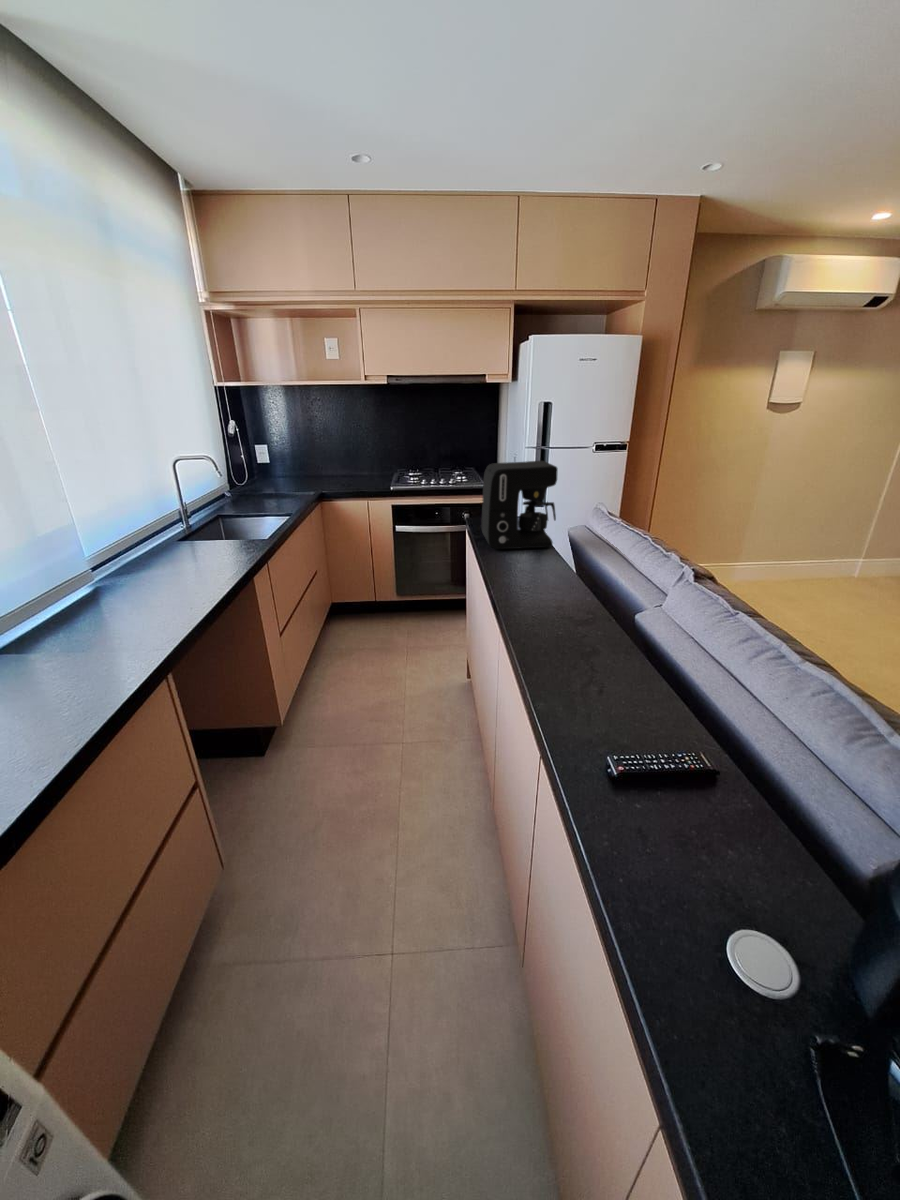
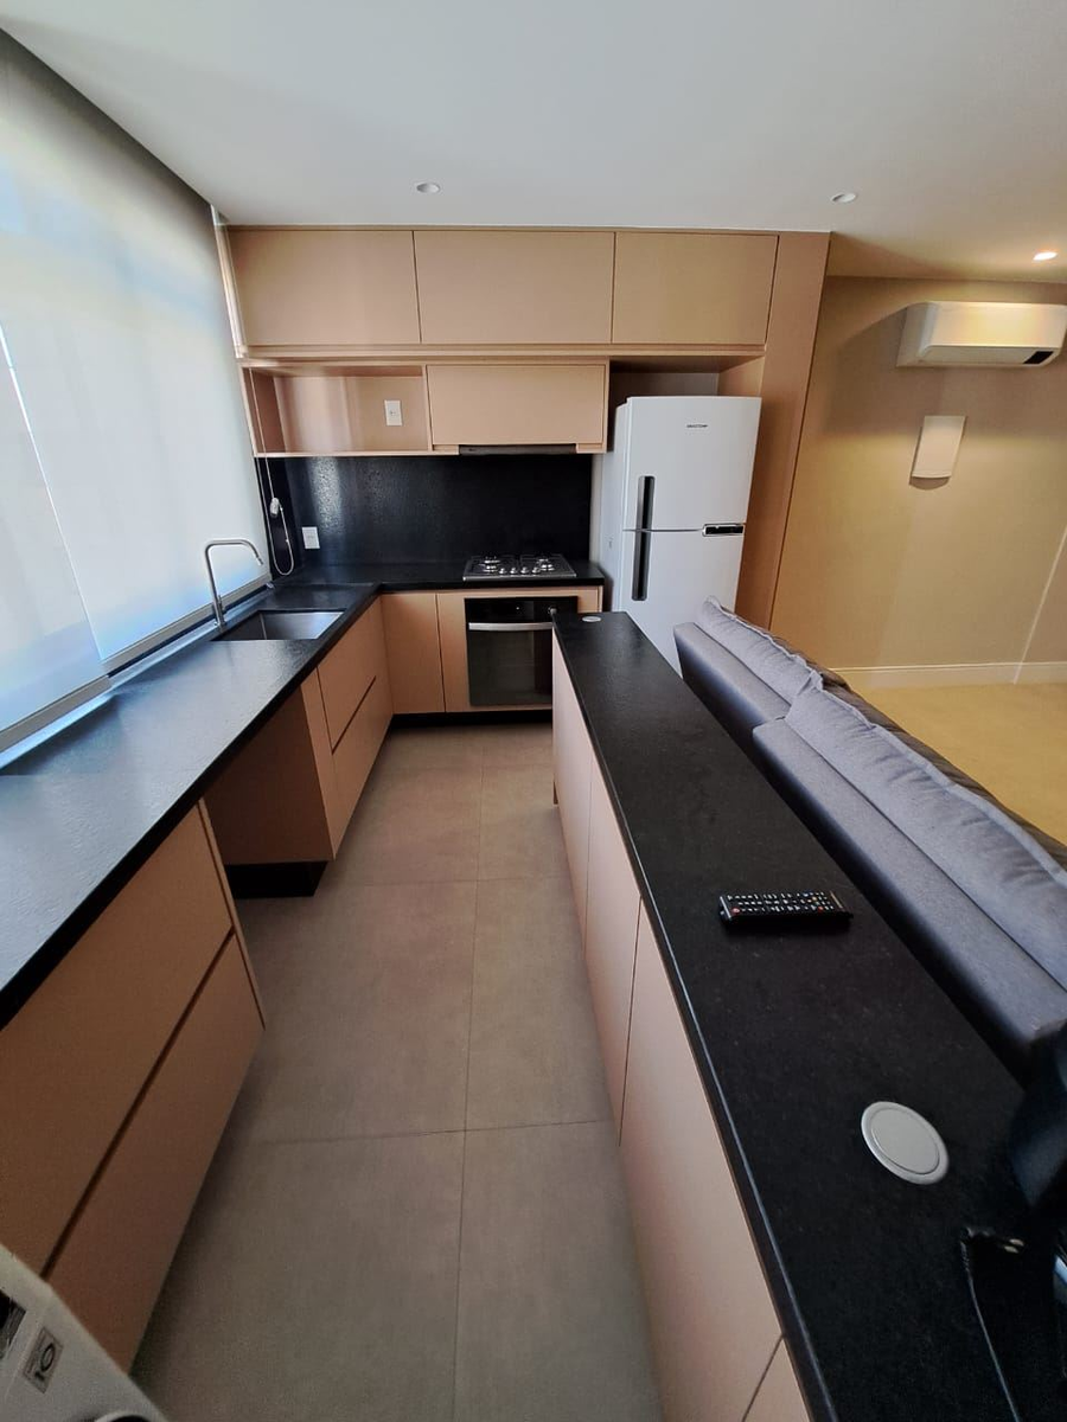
- coffee maker [481,460,559,550]
